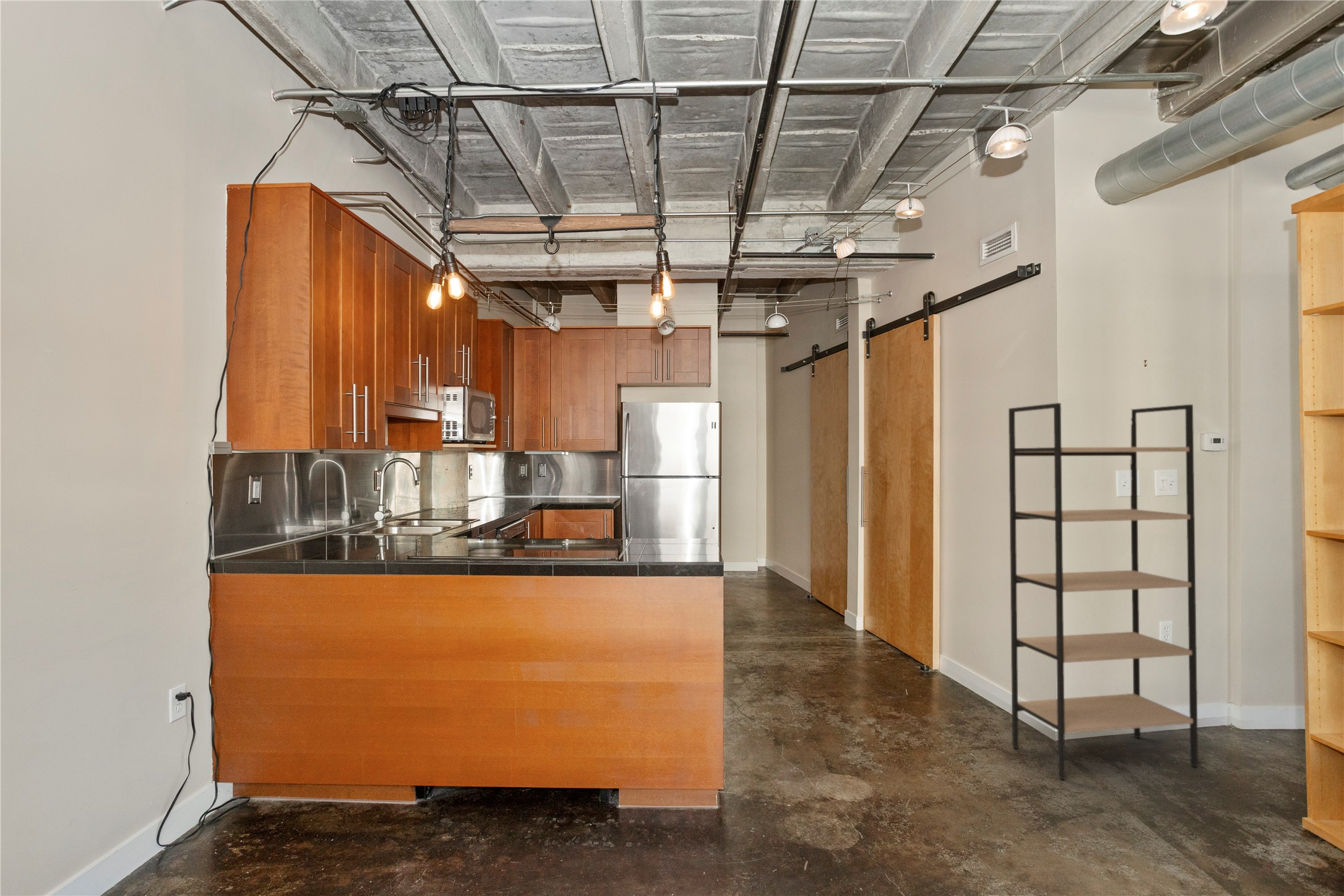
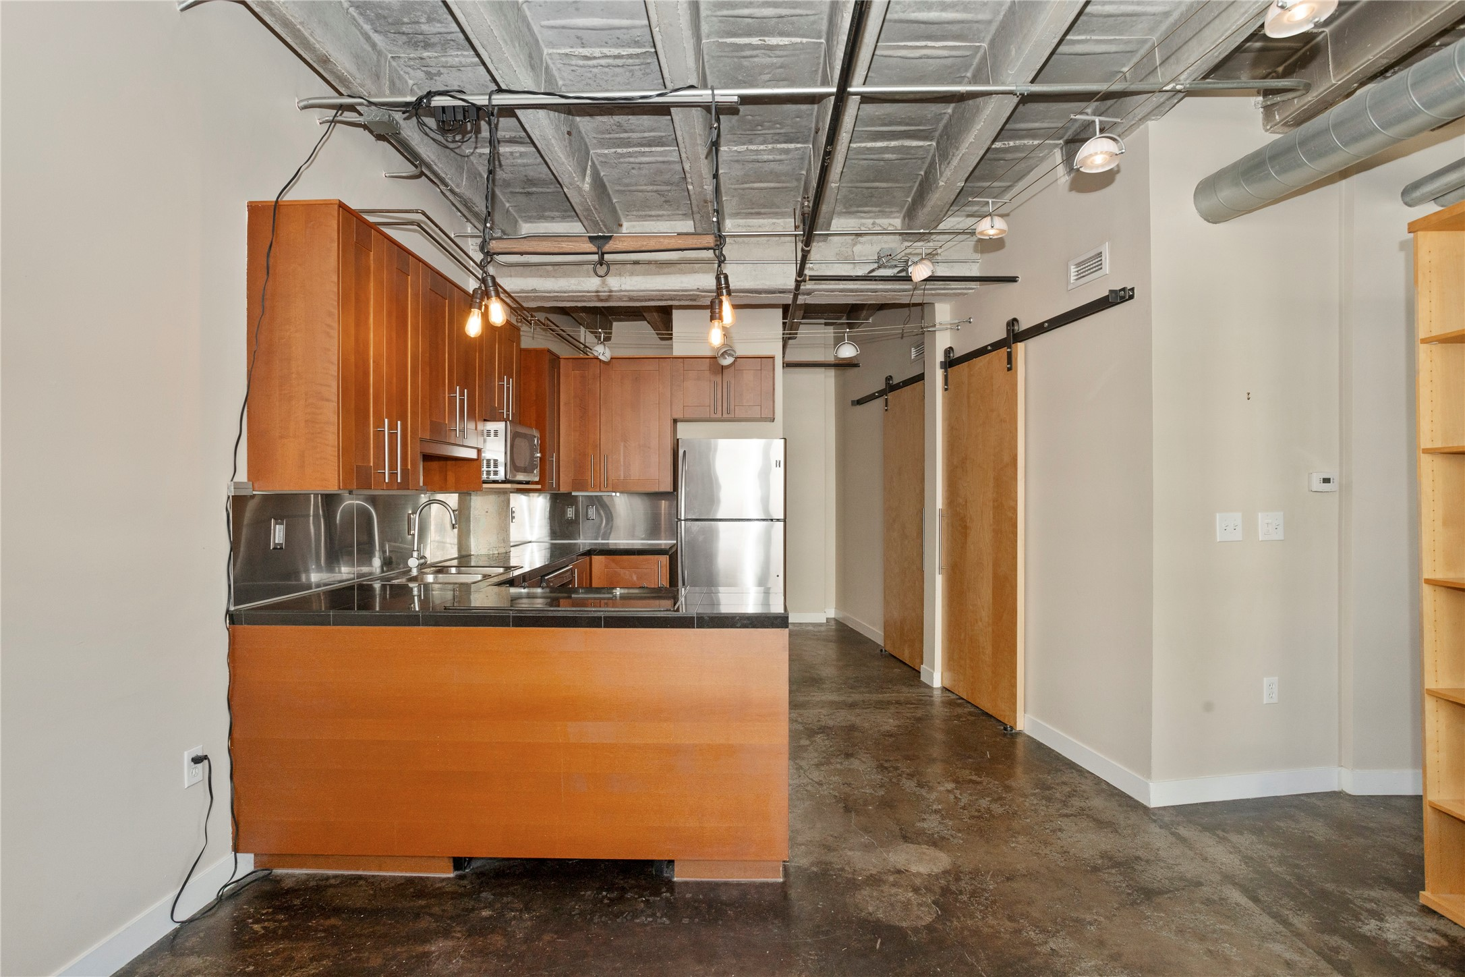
- shelving unit [1008,402,1199,780]
